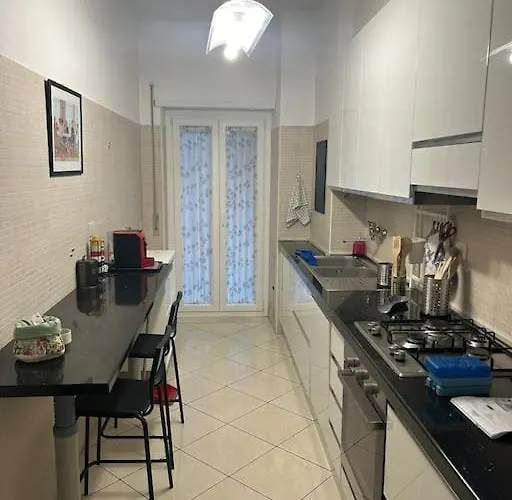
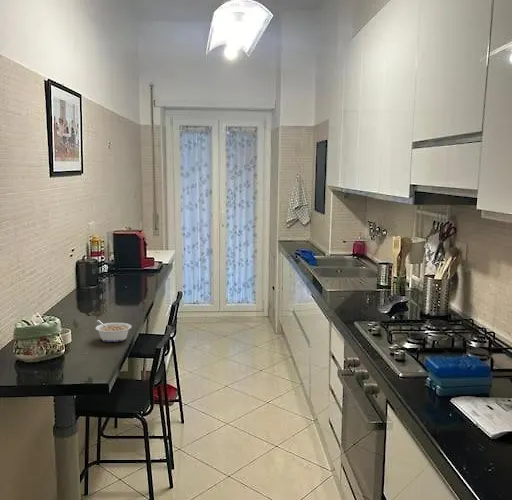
+ legume [94,319,133,343]
